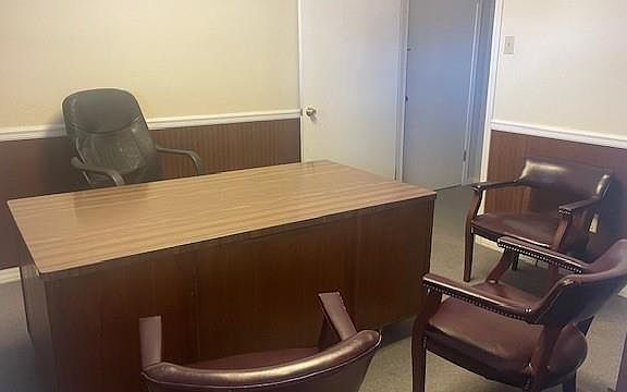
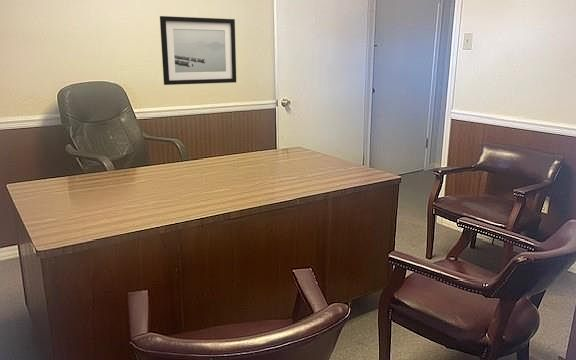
+ wall art [159,15,237,86]
